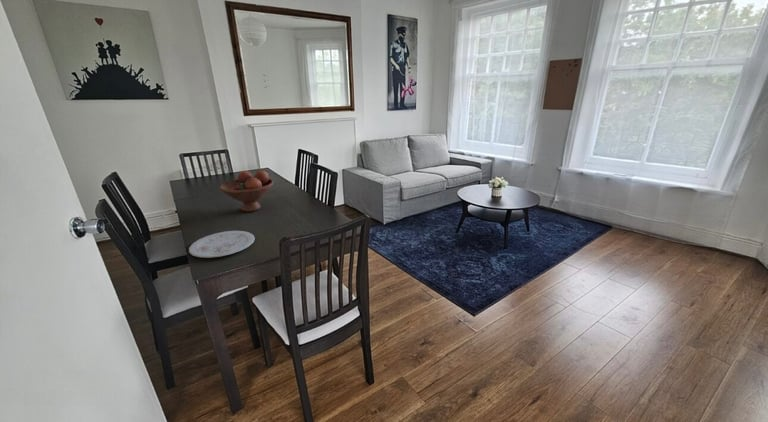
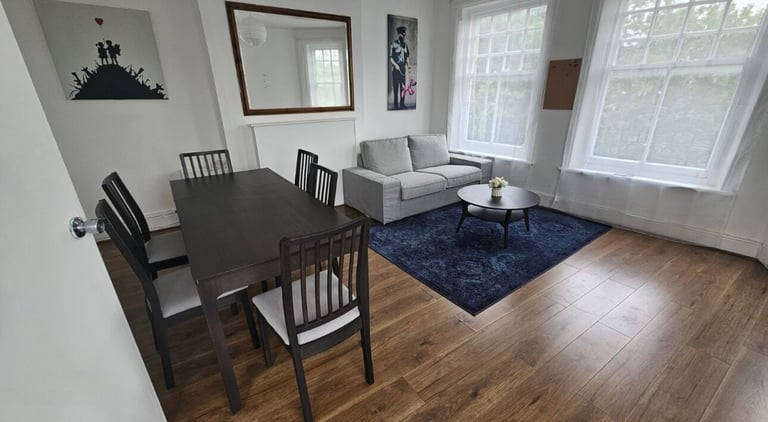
- plate [188,230,256,259]
- fruit bowl [218,170,275,213]
